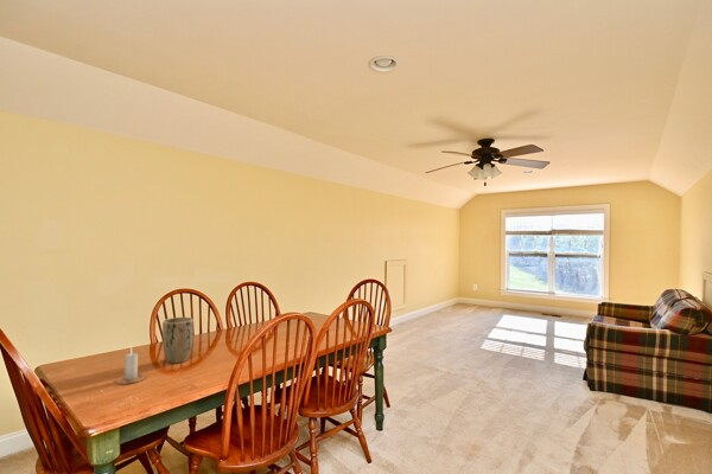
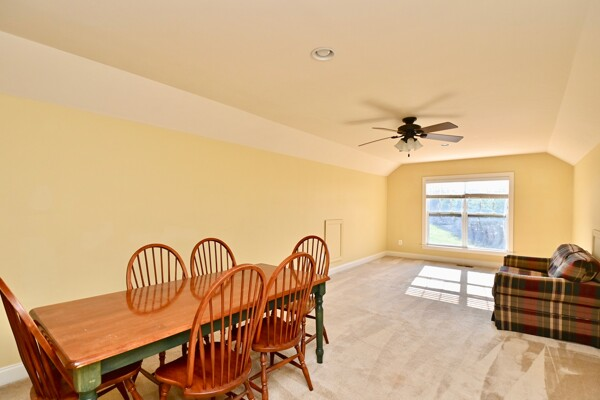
- candle [115,342,146,385]
- plant pot [161,316,195,365]
